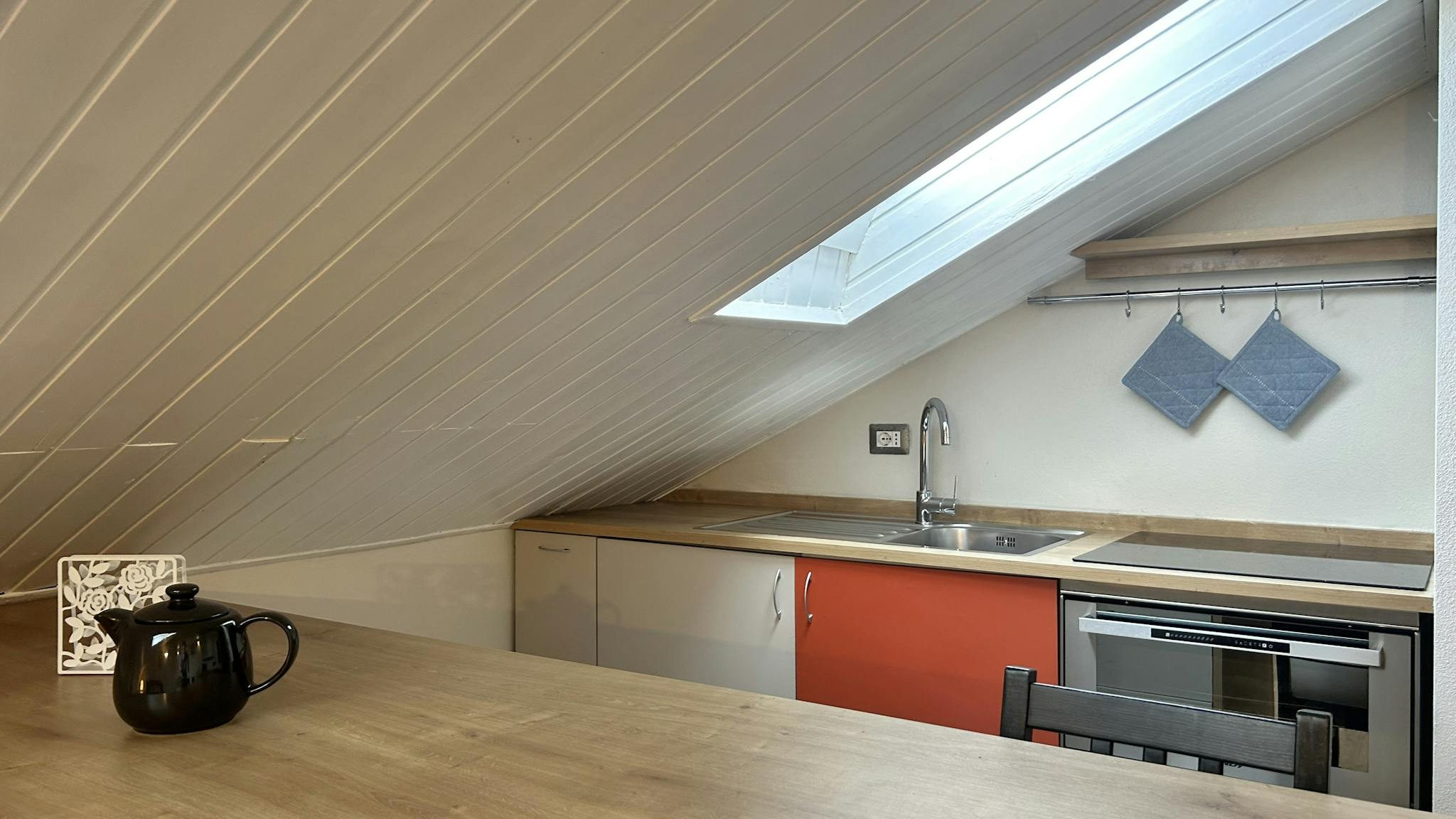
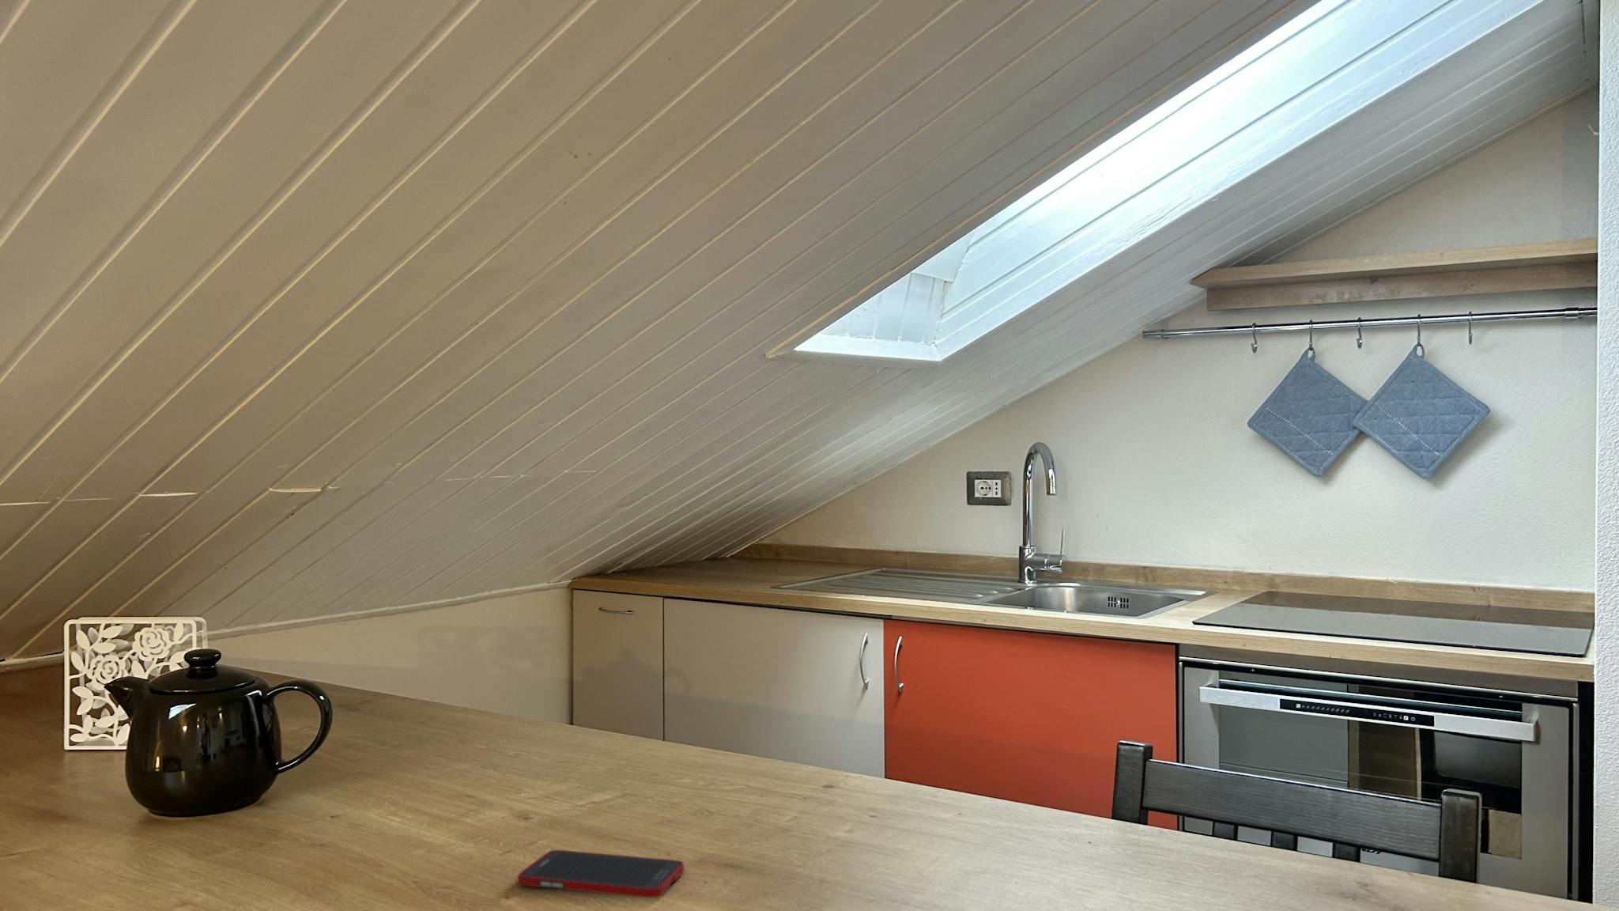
+ cell phone [517,850,685,899]
